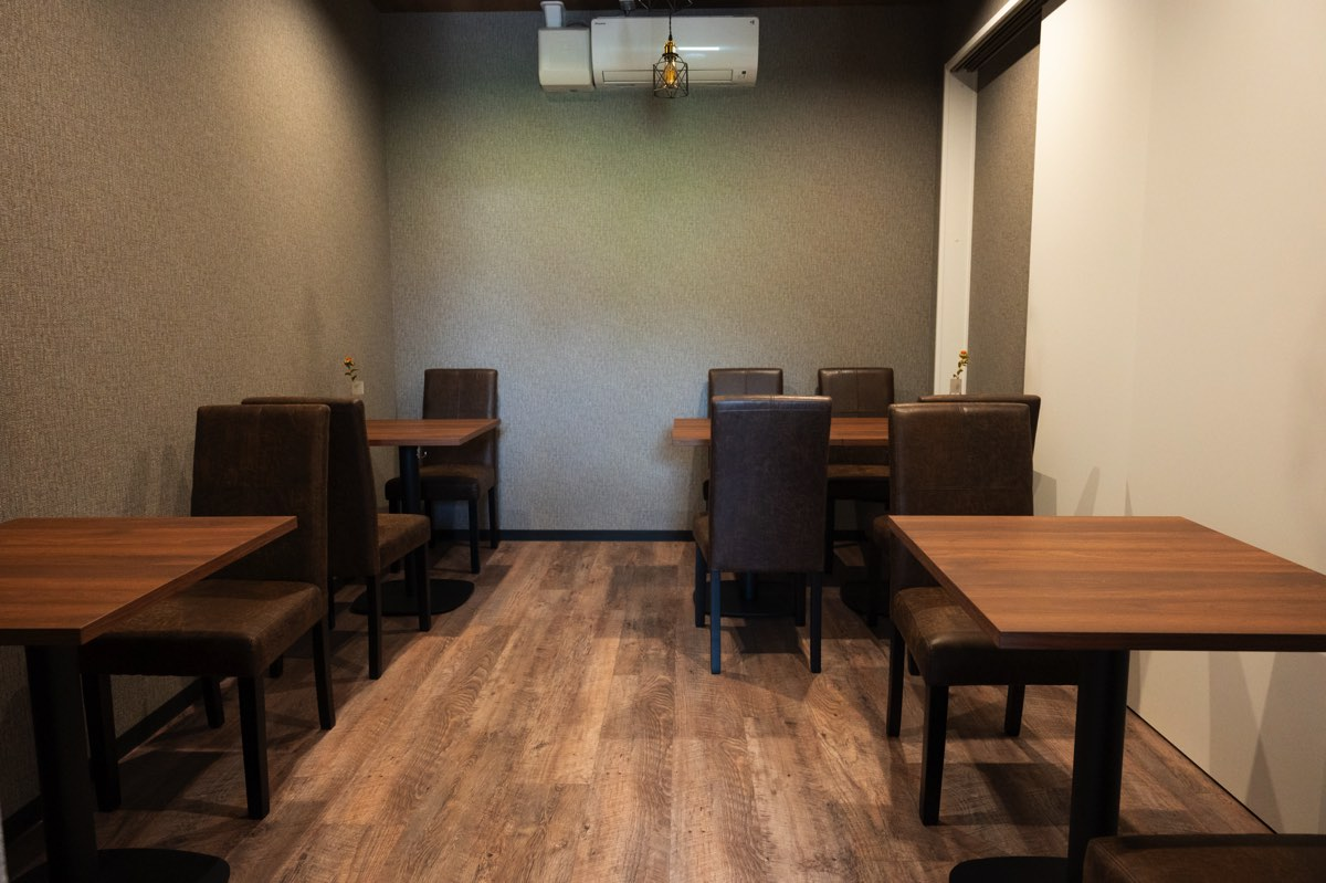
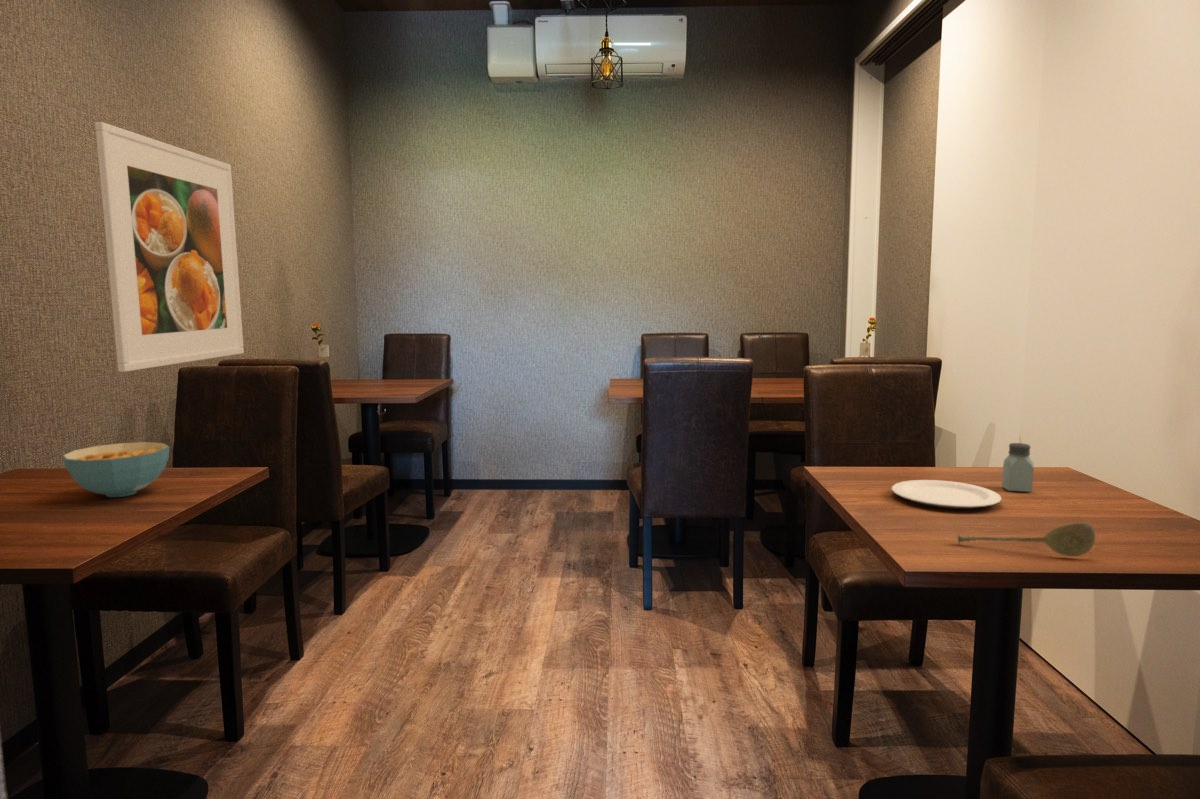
+ cereal bowl [61,441,170,498]
+ soupspoon [956,522,1097,557]
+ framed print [94,121,245,373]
+ saltshaker [1001,442,1035,493]
+ plate [891,479,1003,510]
